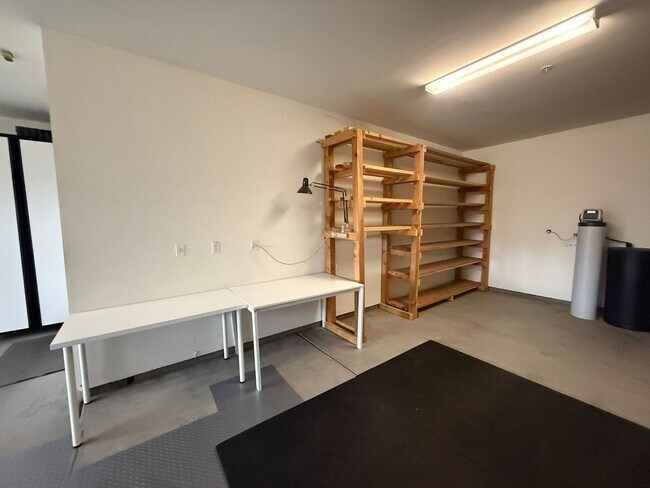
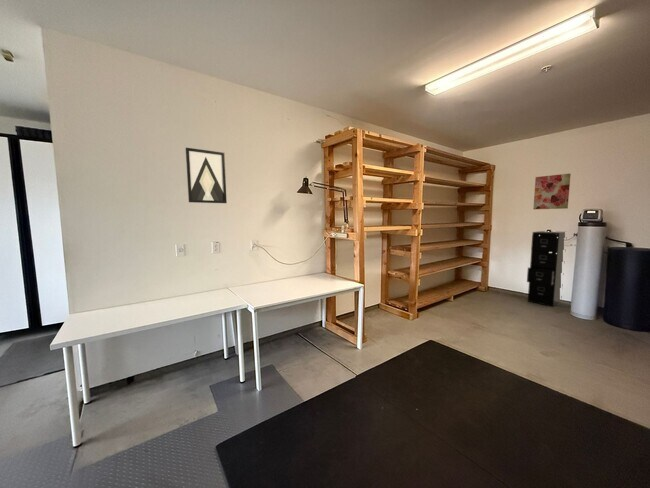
+ wall art [532,172,572,210]
+ wall art [185,147,228,204]
+ filing cabinet [526,230,566,308]
